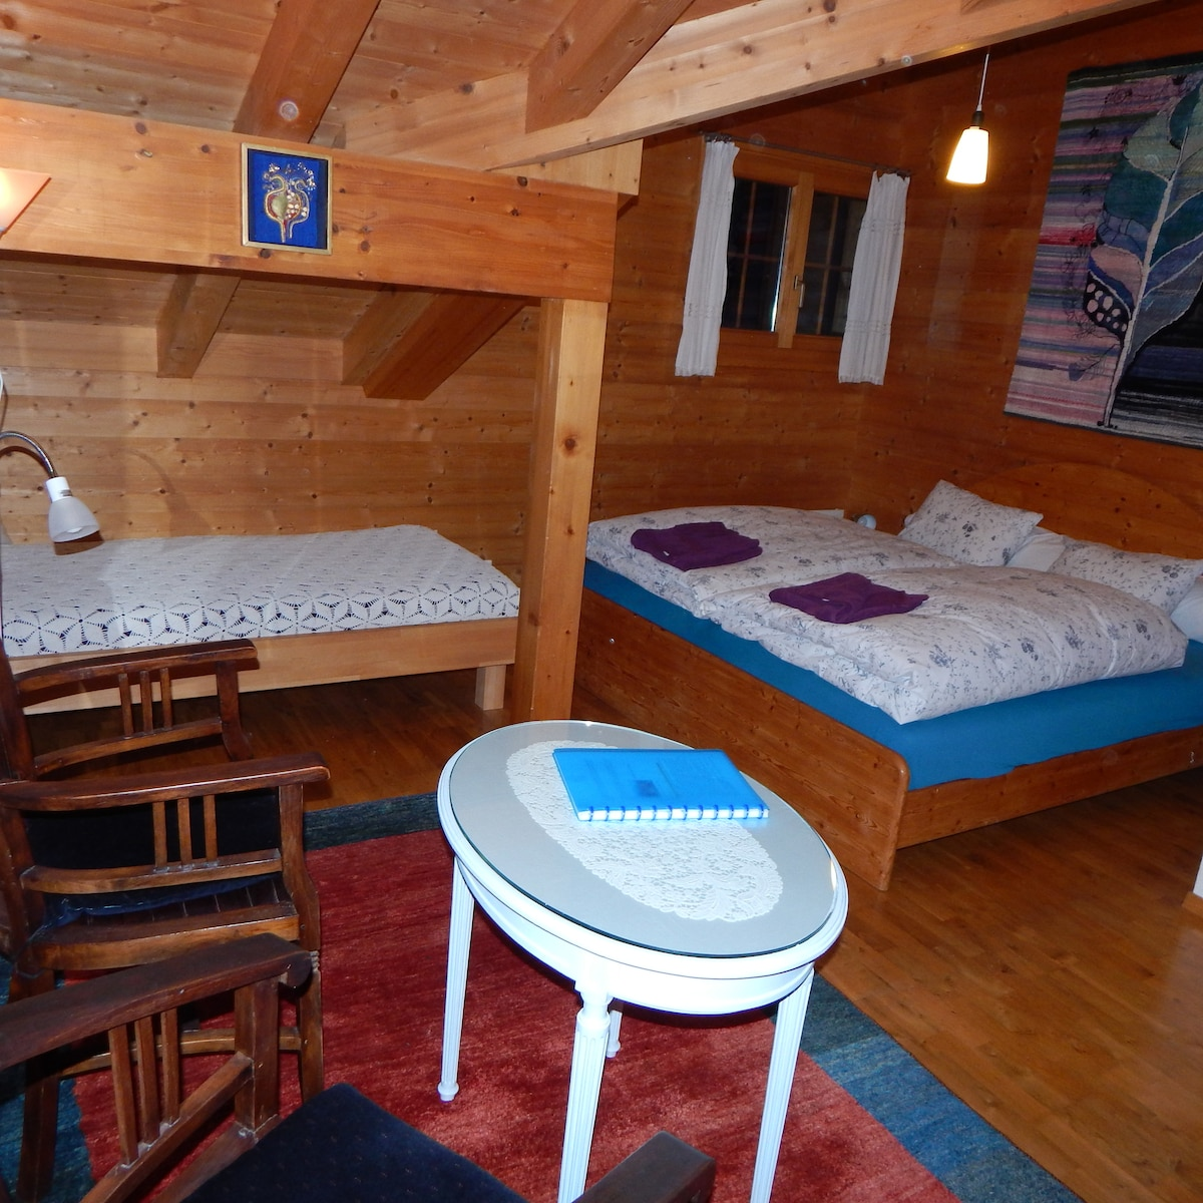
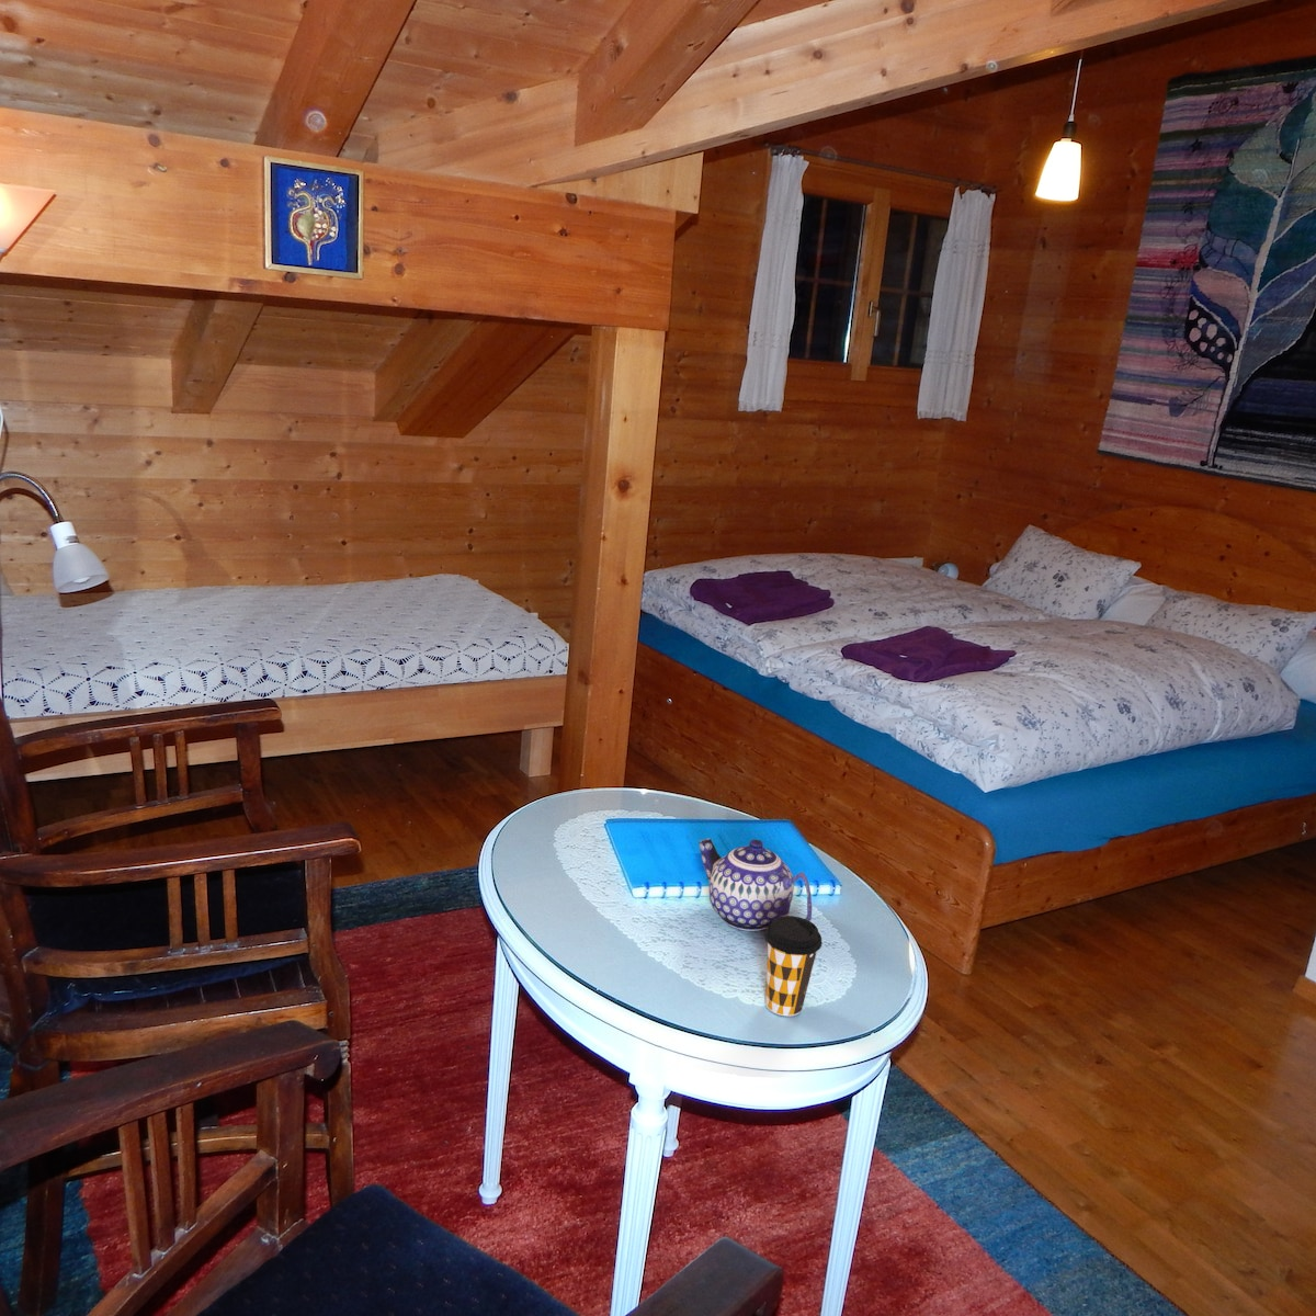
+ teapot [698,838,812,932]
+ coffee cup [763,915,822,1017]
